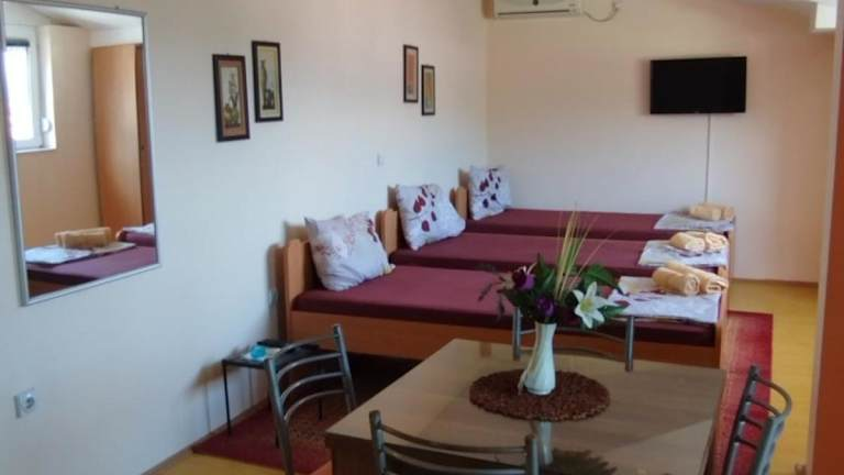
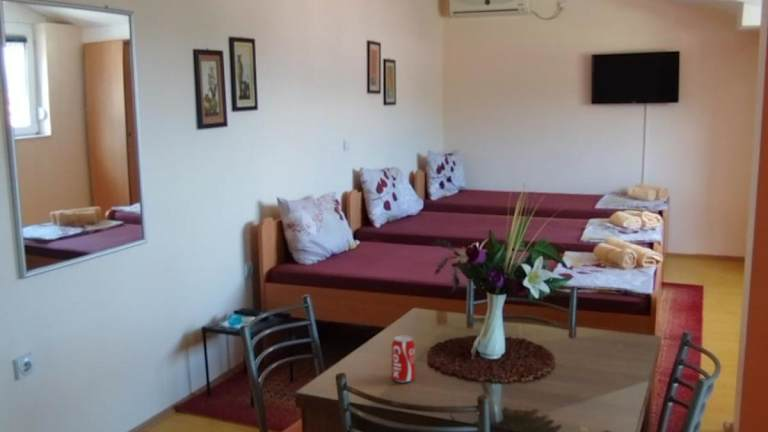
+ beverage can [391,335,416,383]
